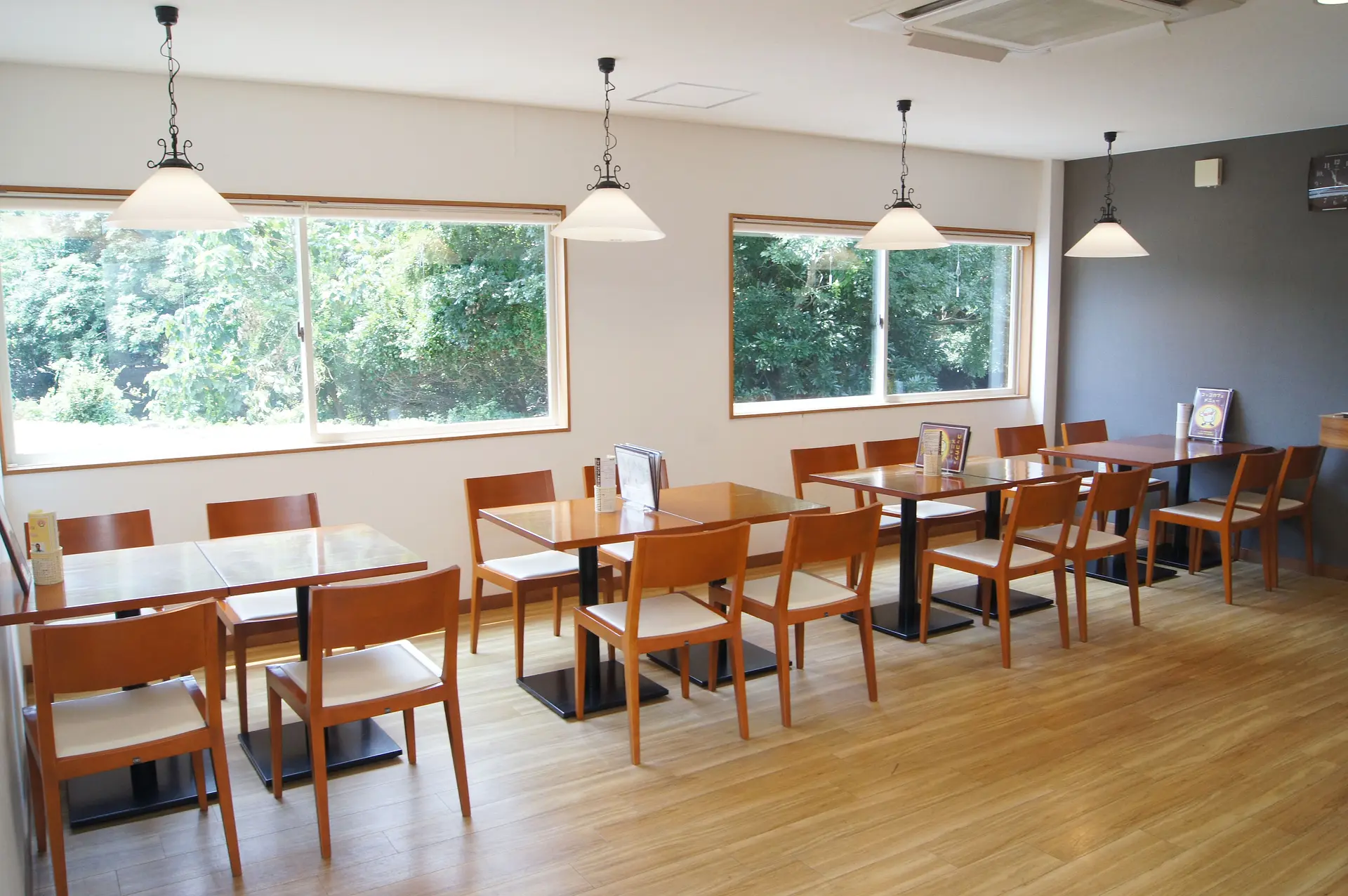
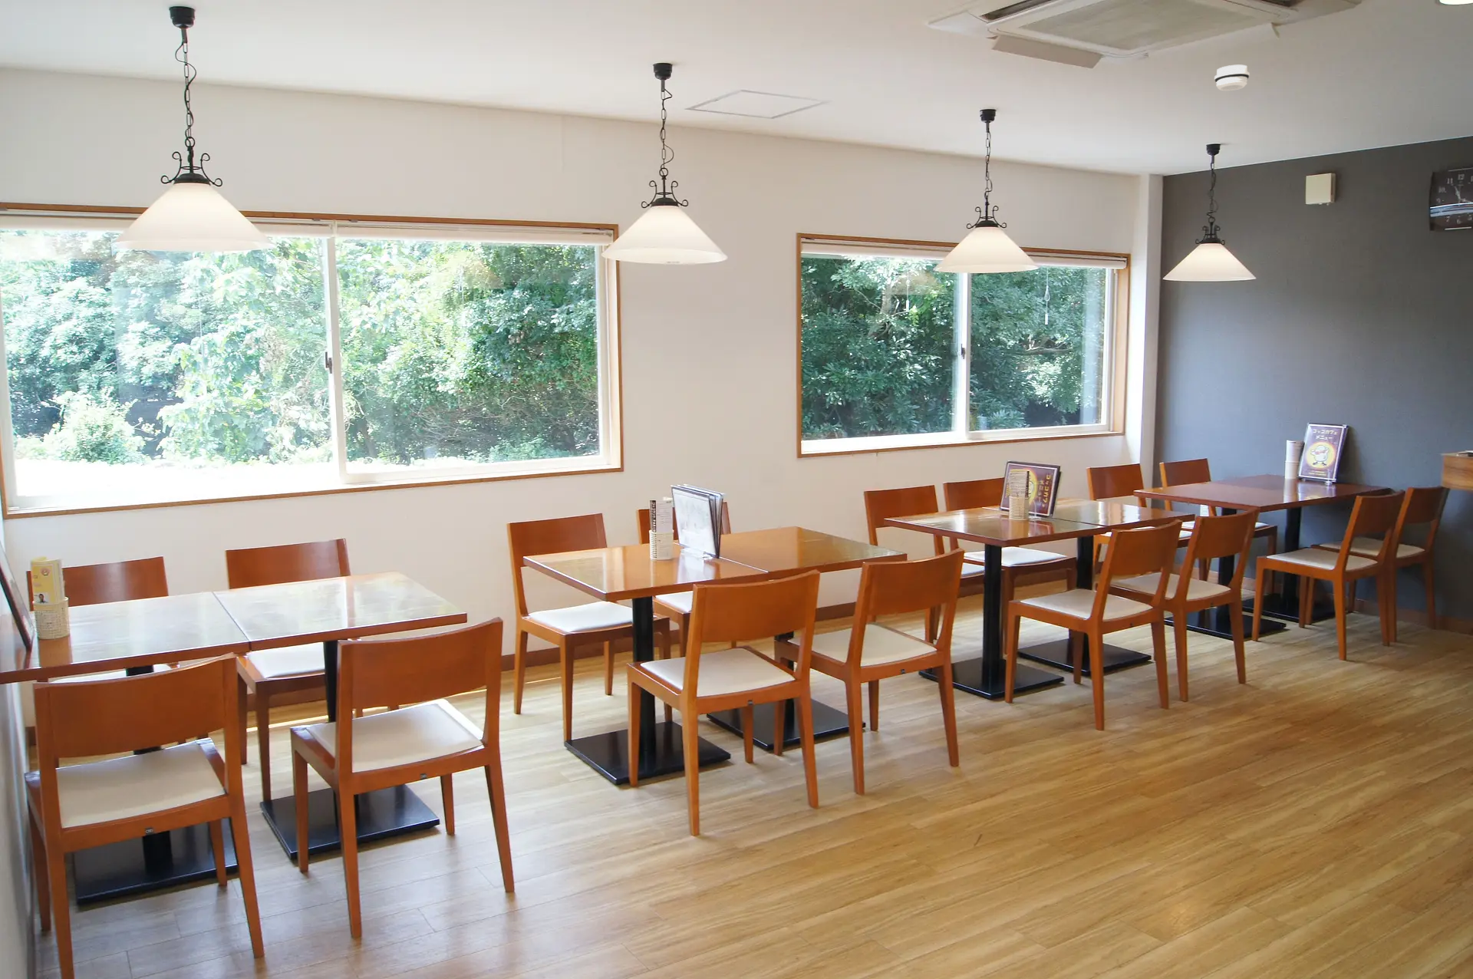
+ smoke detector [1214,64,1250,92]
